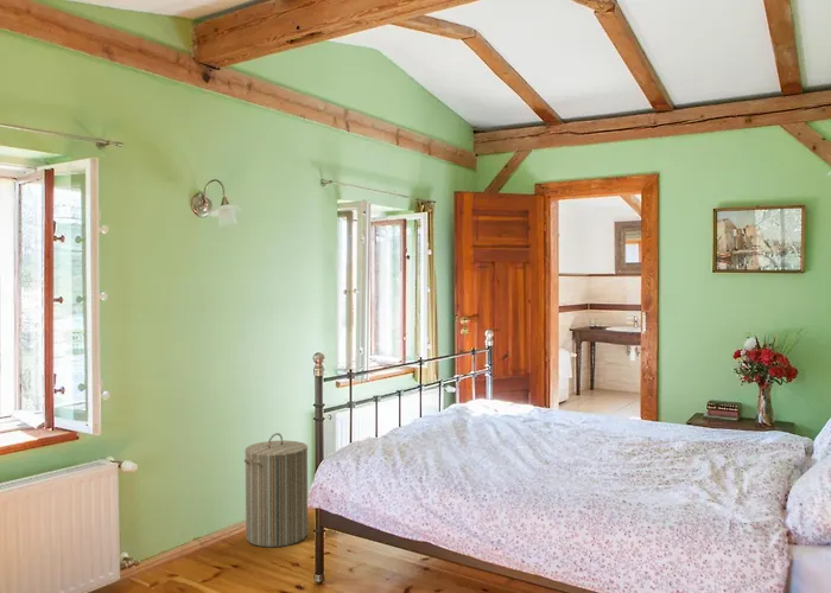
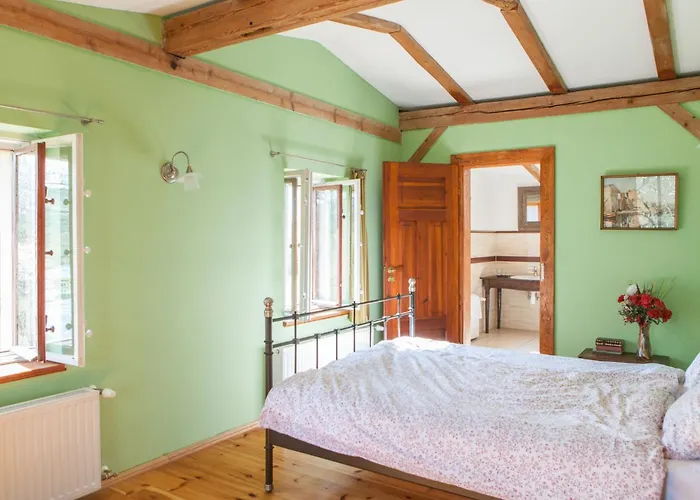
- laundry hamper [243,432,309,548]
